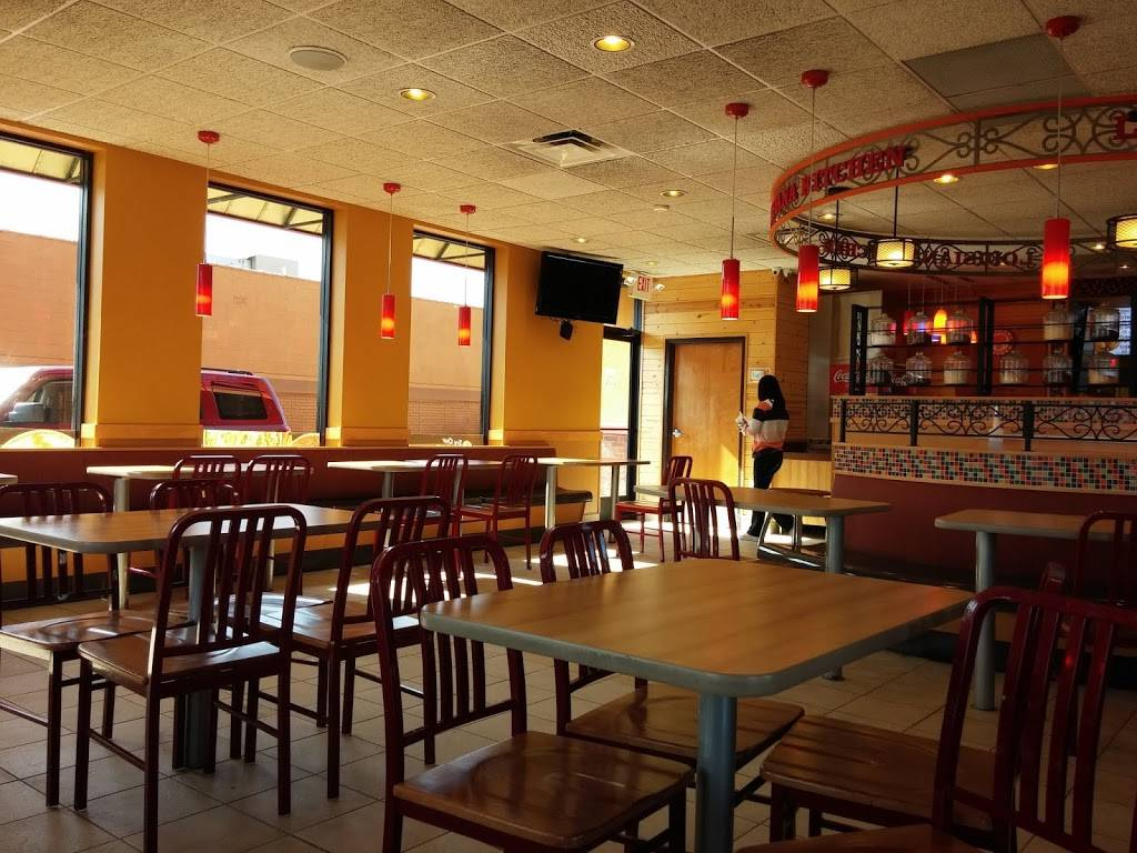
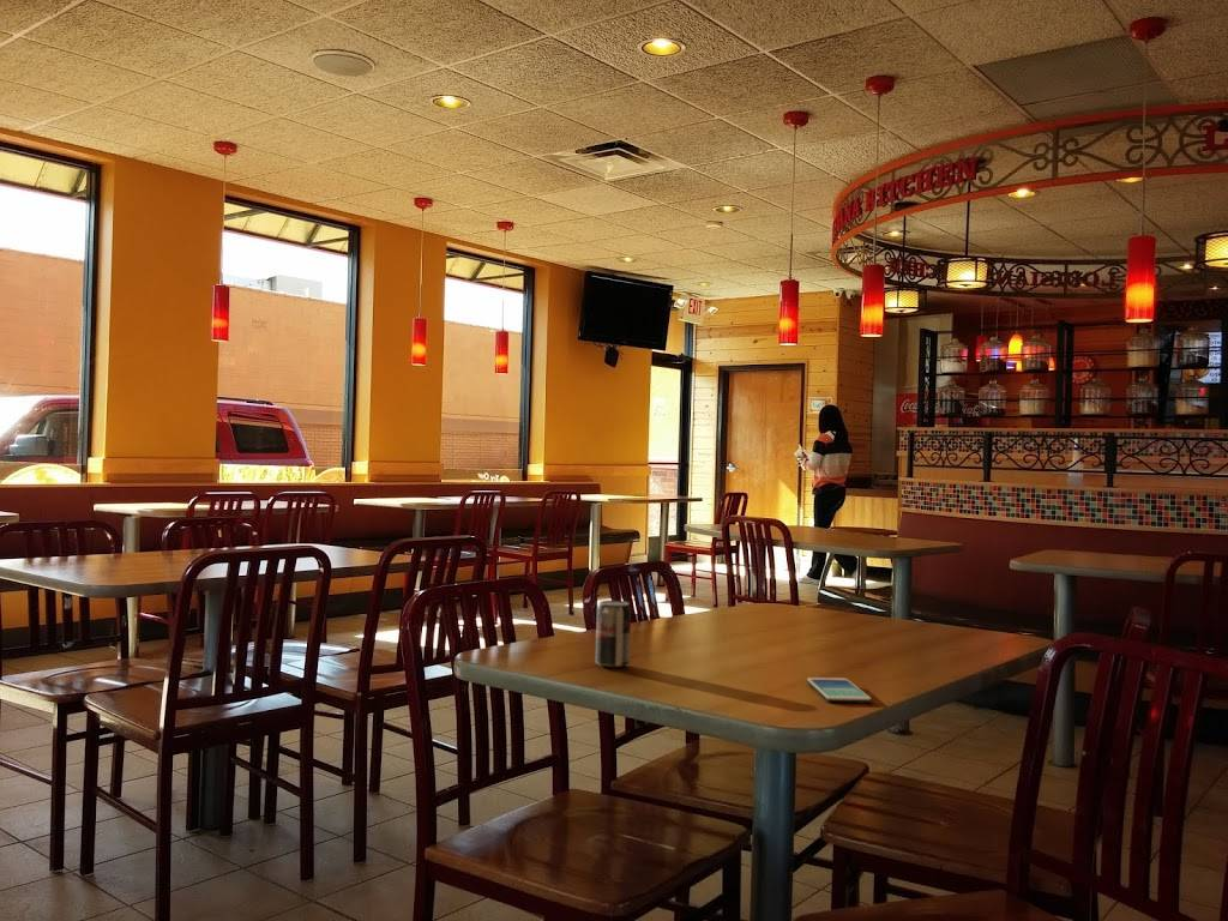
+ beverage can [594,600,632,669]
+ smartphone [806,676,872,705]
